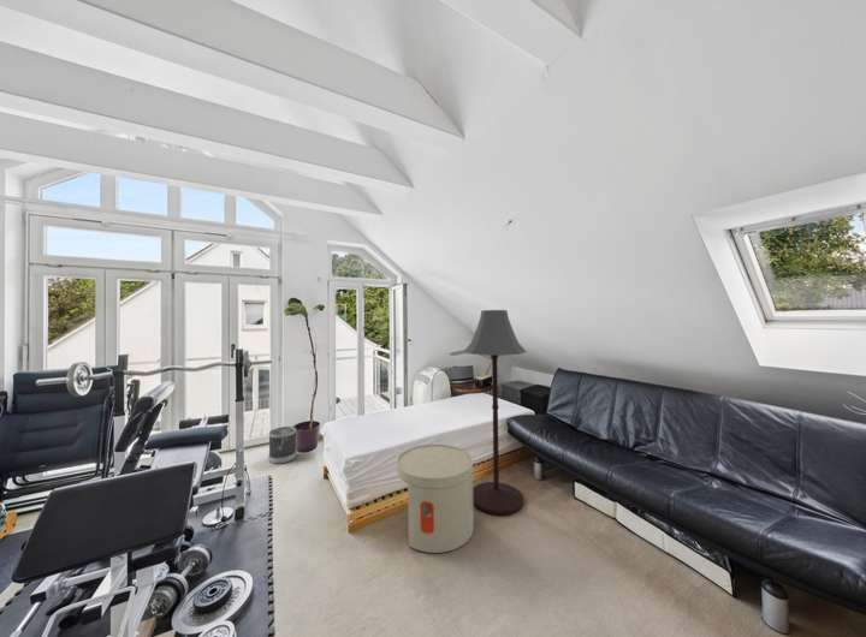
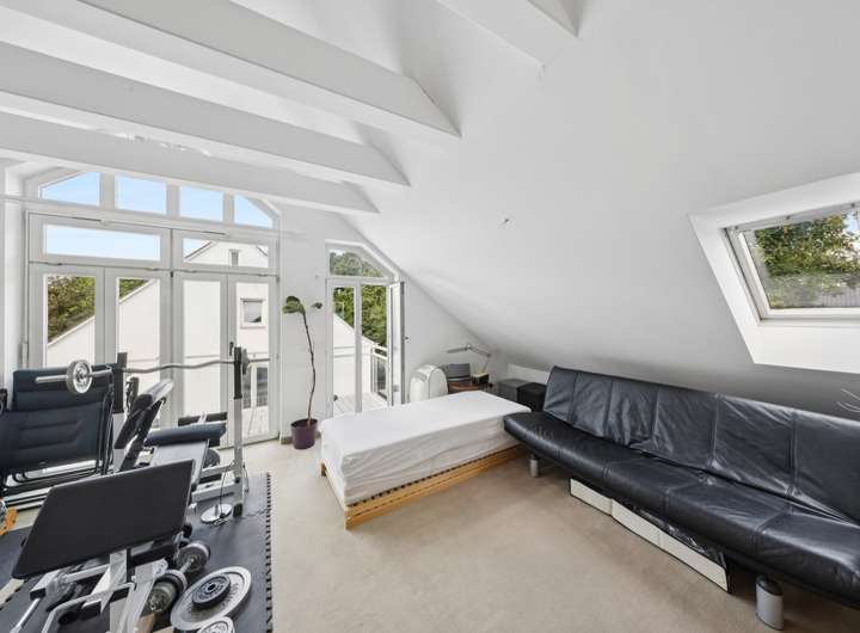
- side table [396,443,475,554]
- floor lamp [463,309,527,517]
- wastebasket [268,425,297,465]
